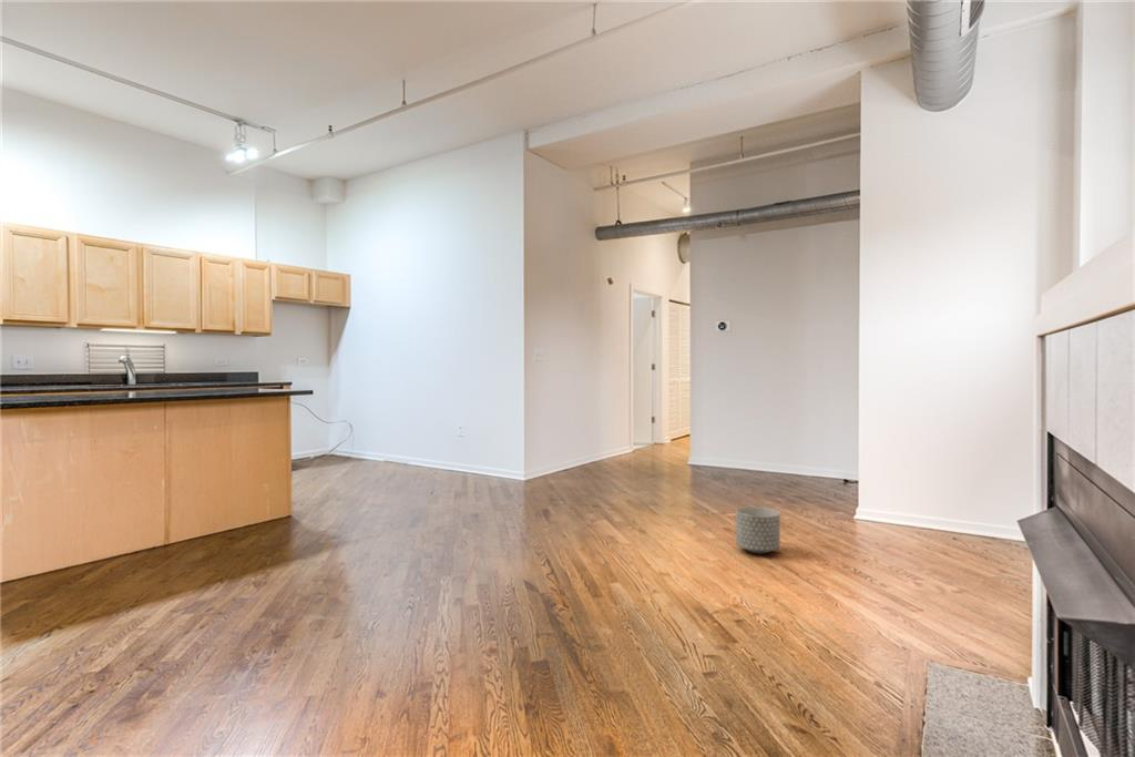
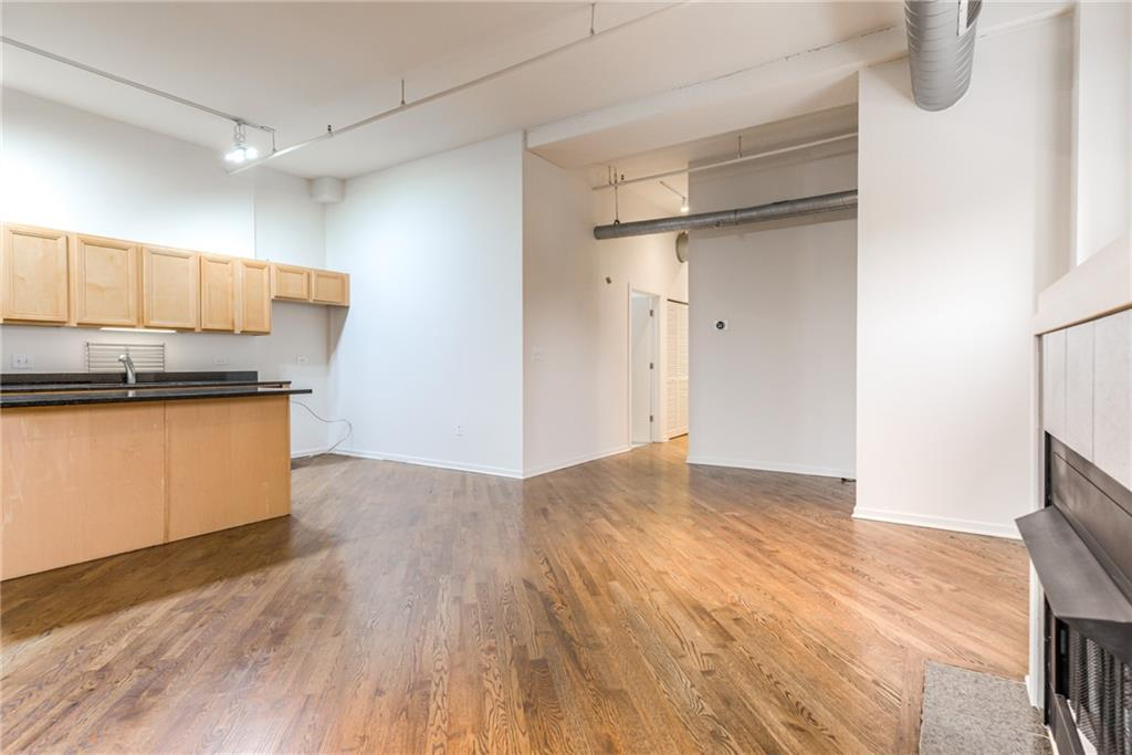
- planter [735,505,781,555]
